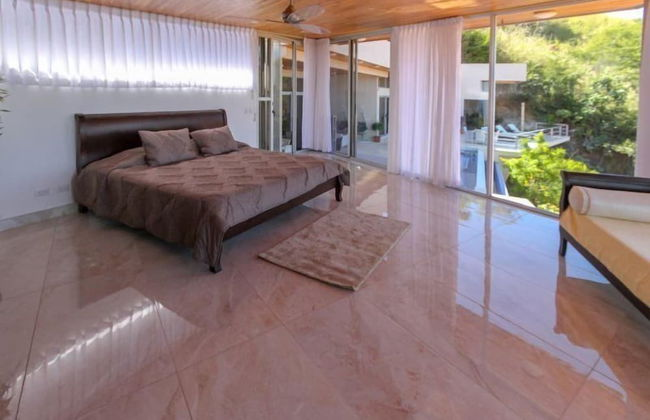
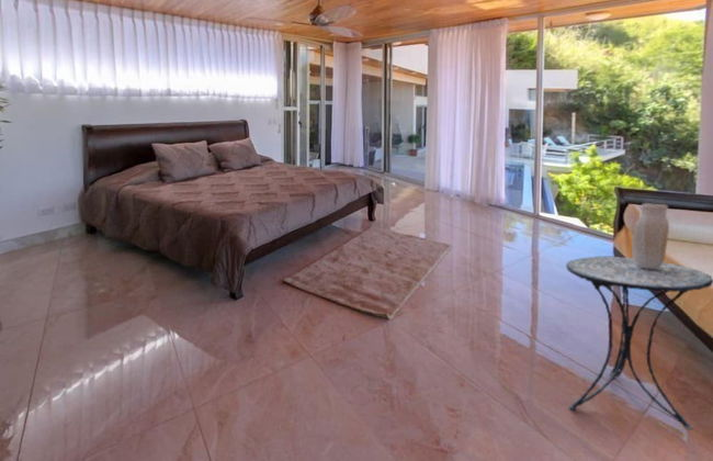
+ vase [631,202,670,269]
+ side table [565,256,713,431]
